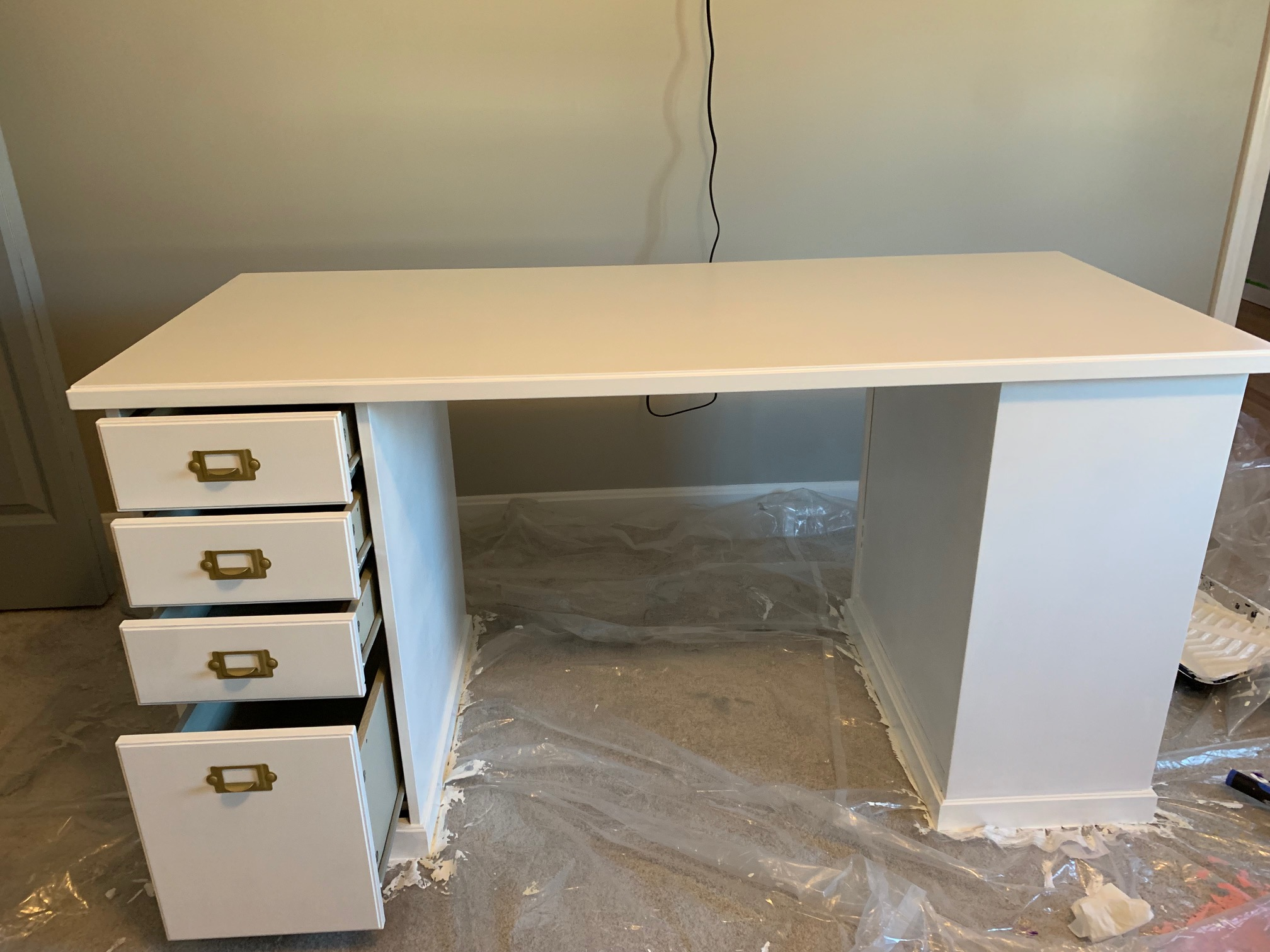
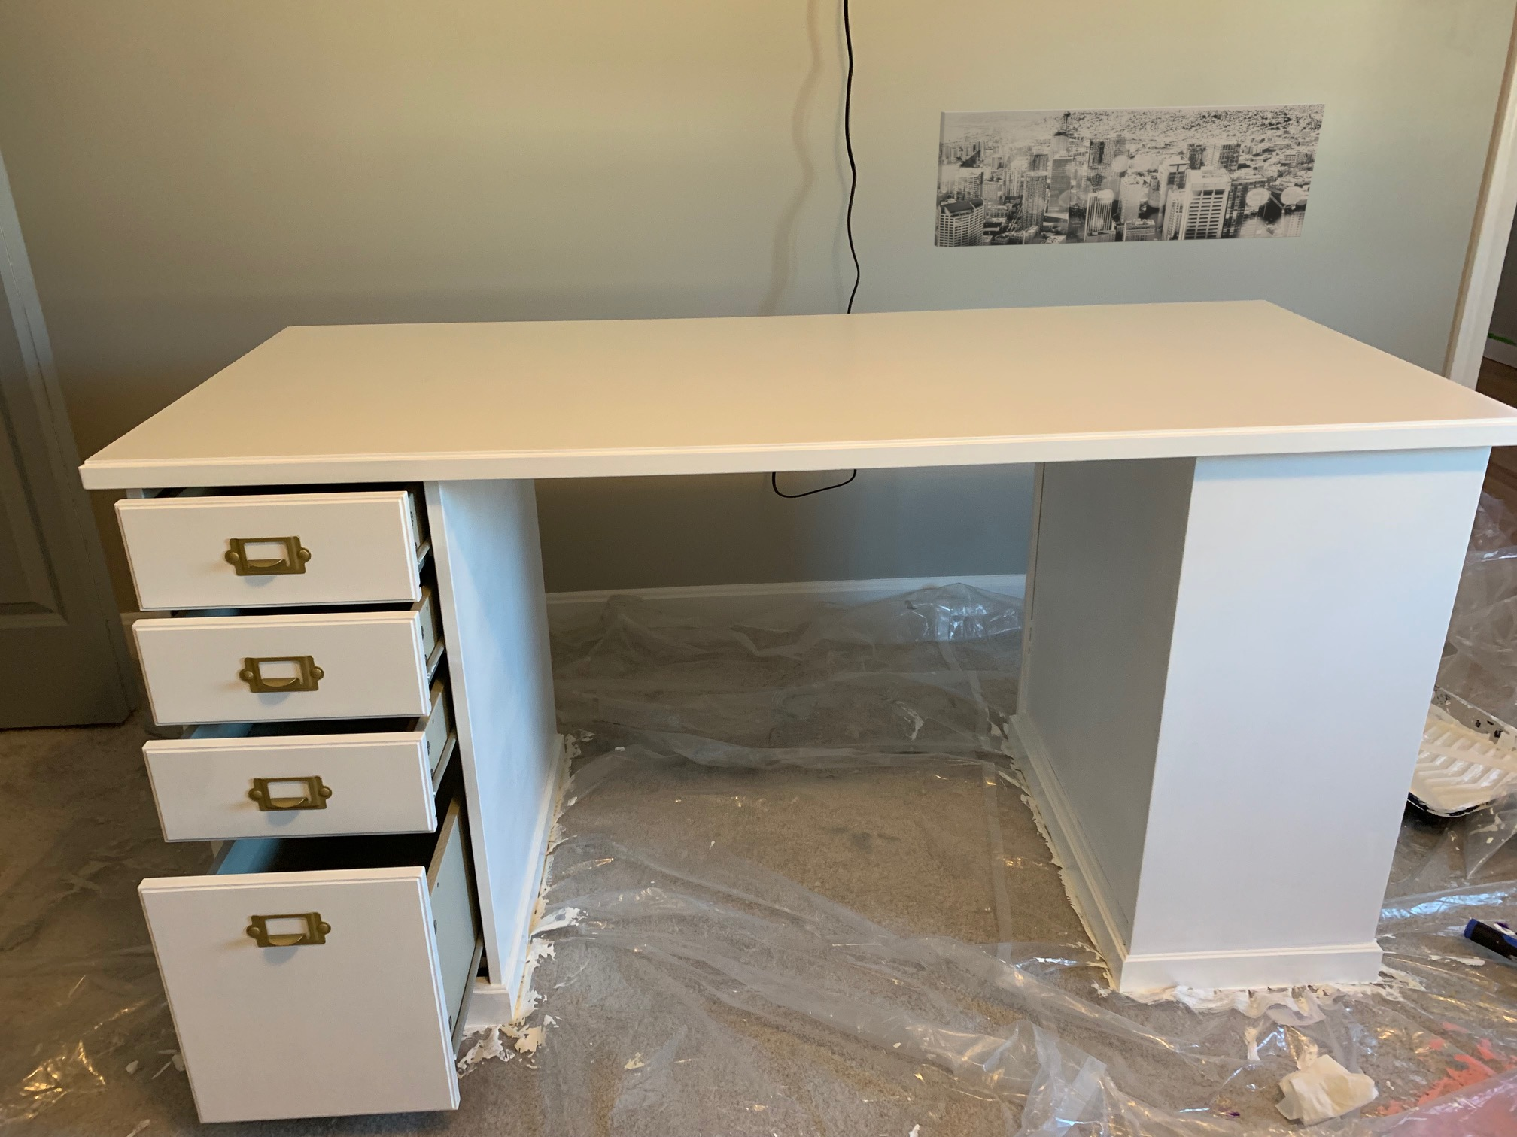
+ wall art [934,103,1326,248]
